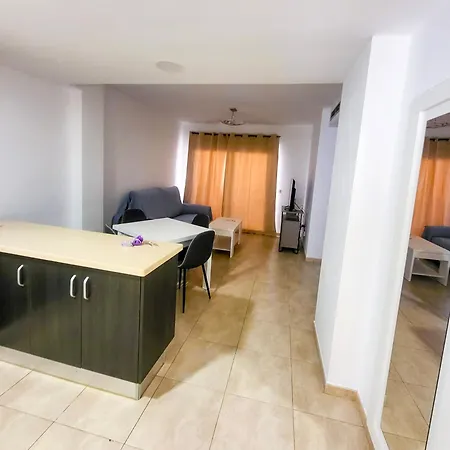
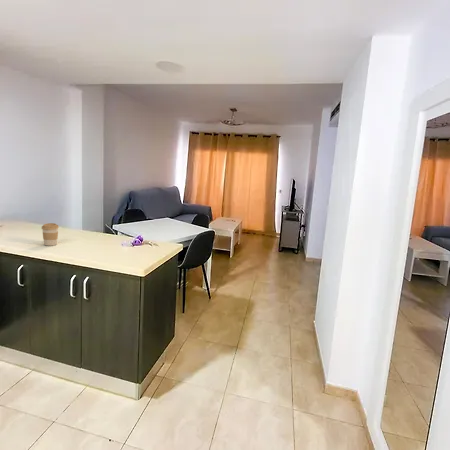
+ coffee cup [41,222,60,247]
